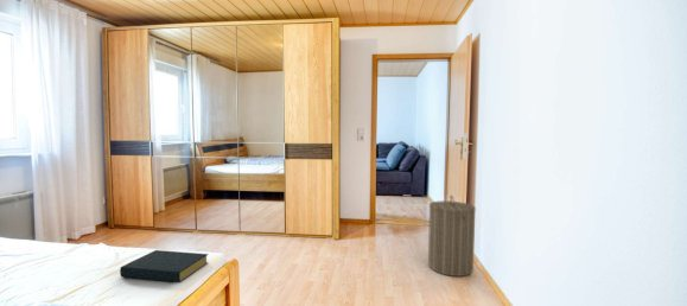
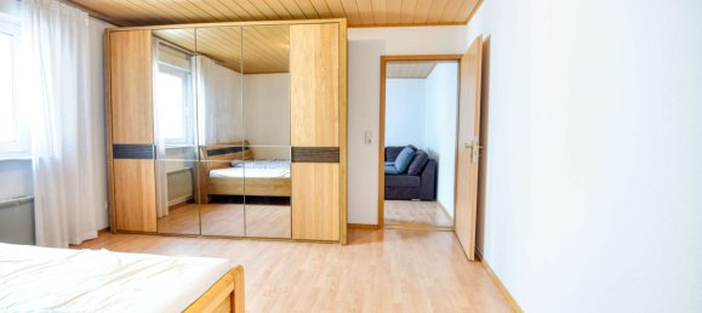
- laundry hamper [427,195,477,278]
- hardback book [119,249,209,283]
